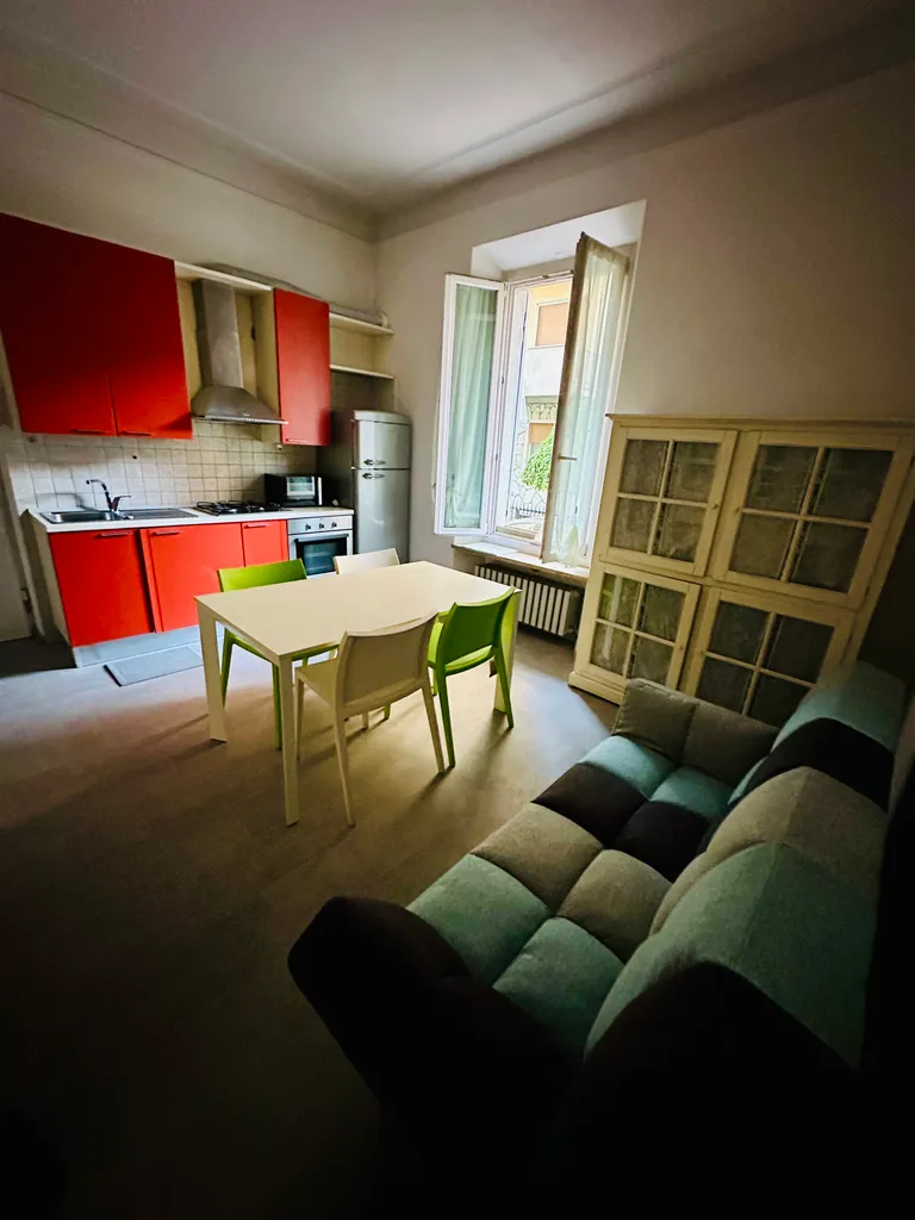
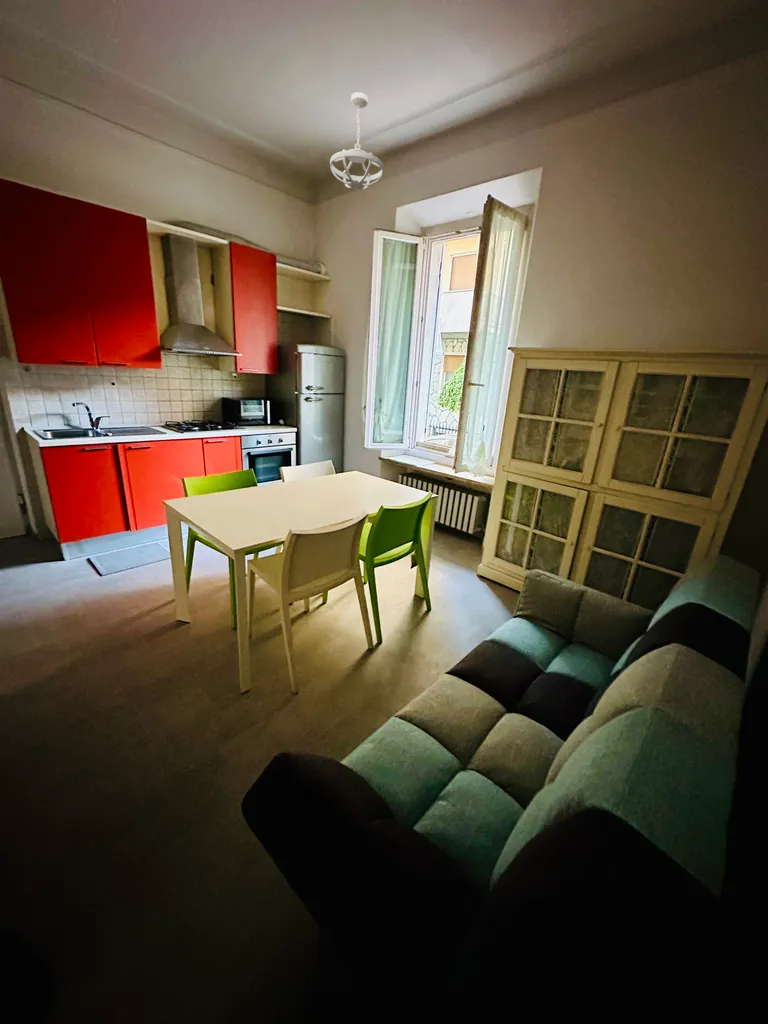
+ ceiling light fixture [329,91,385,191]
